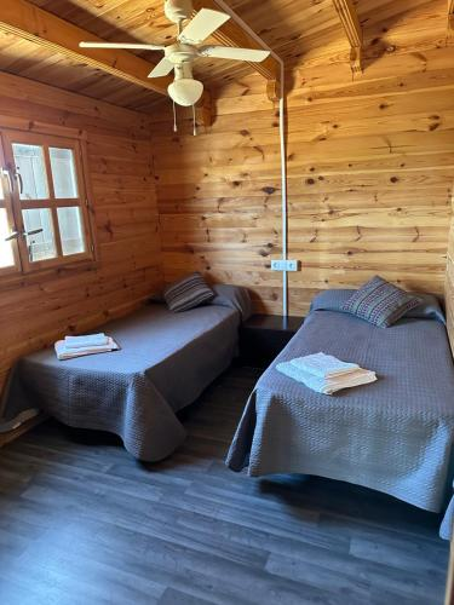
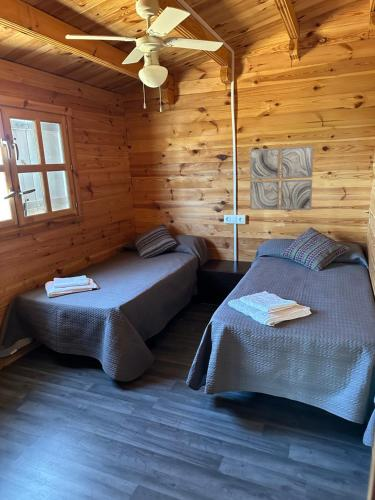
+ wall art [249,145,314,211]
